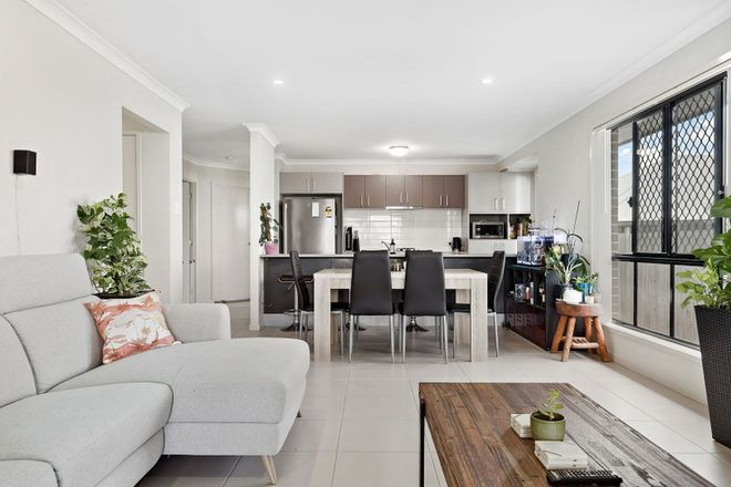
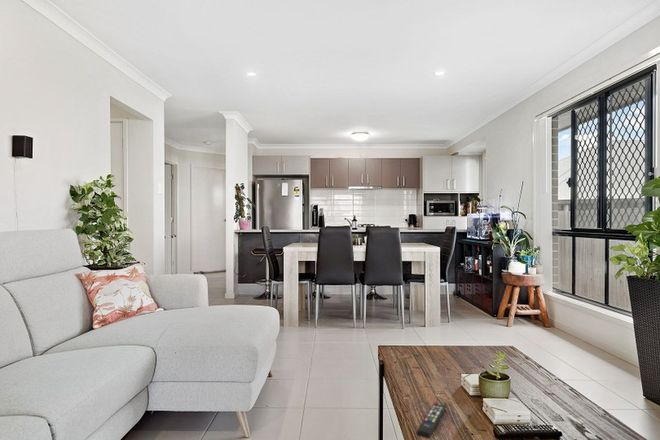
+ remote control [416,401,447,440]
